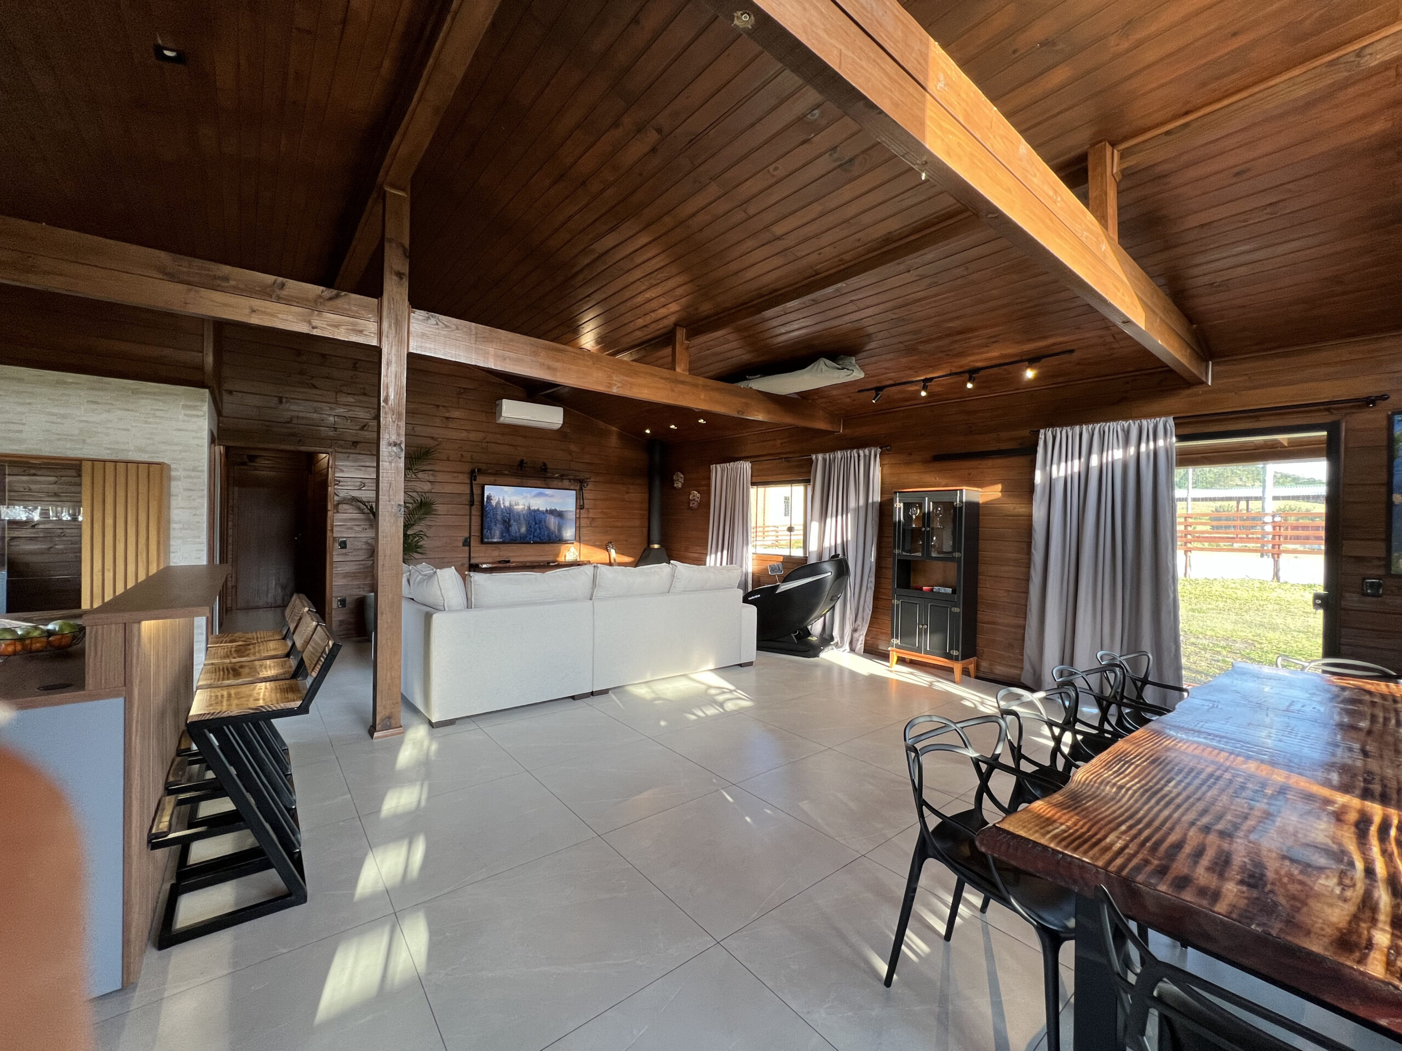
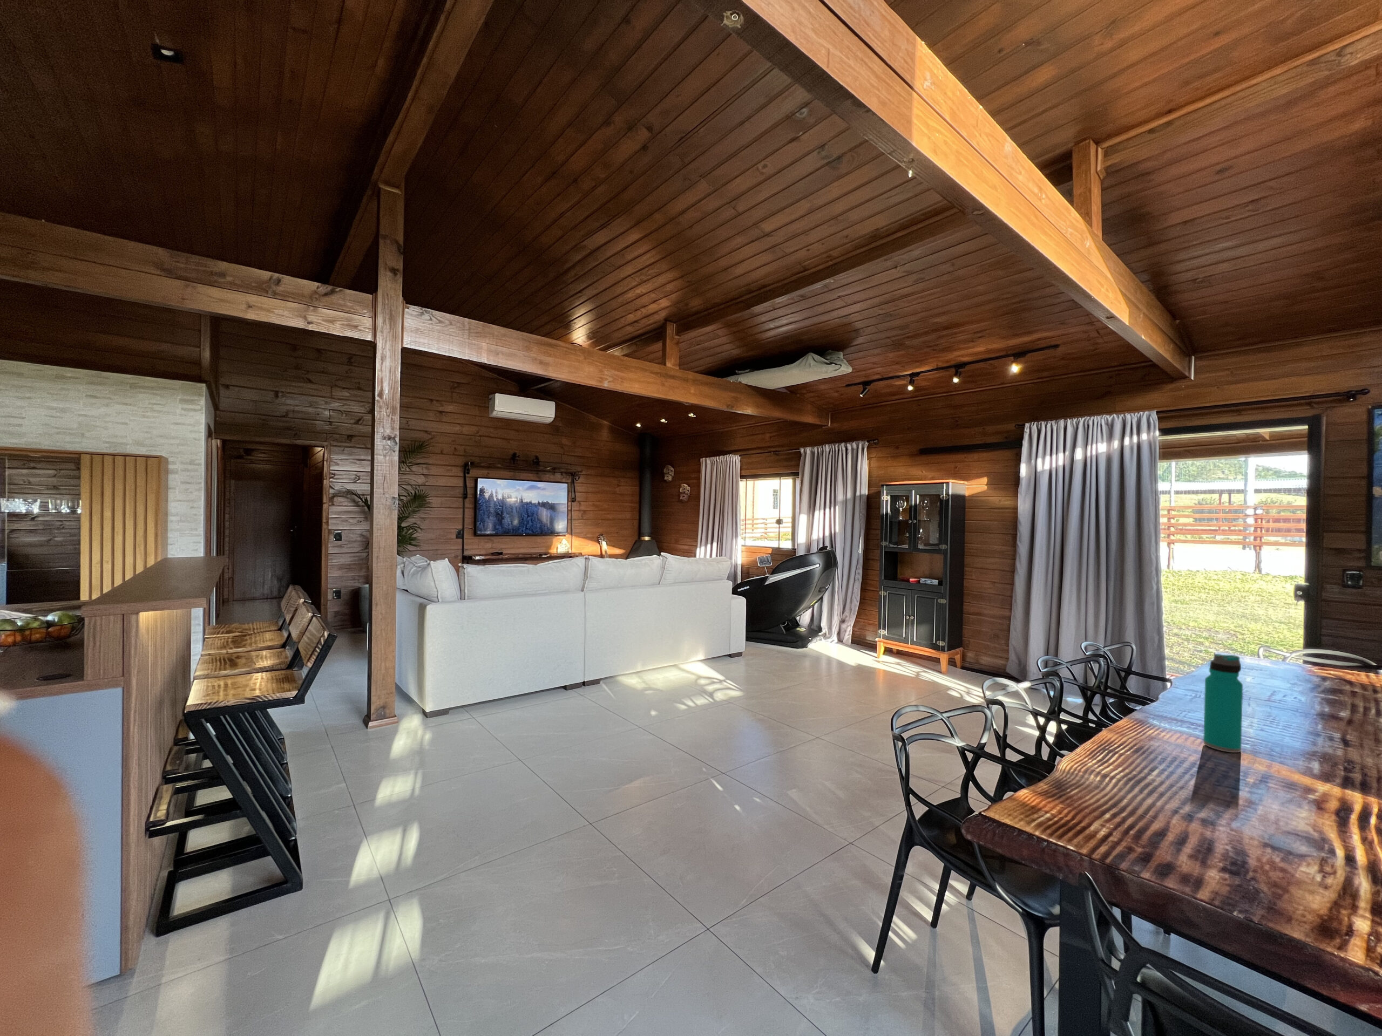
+ water bottle [1202,653,1244,753]
